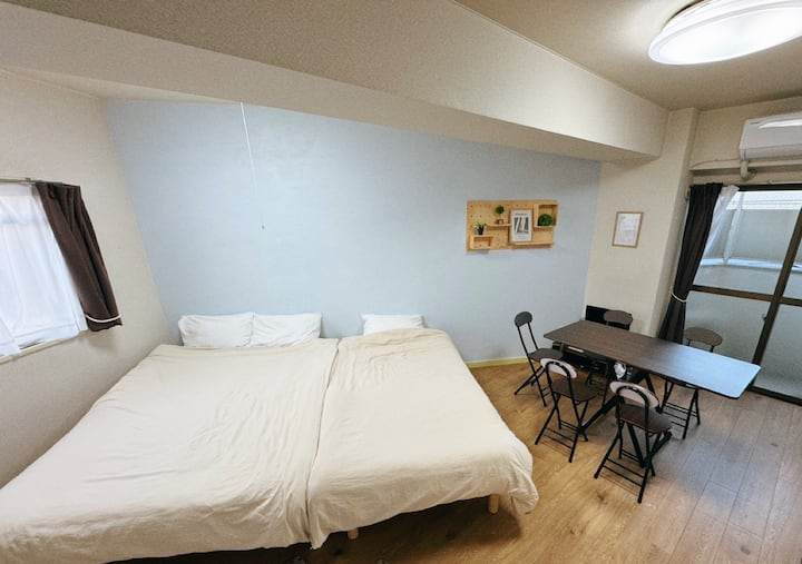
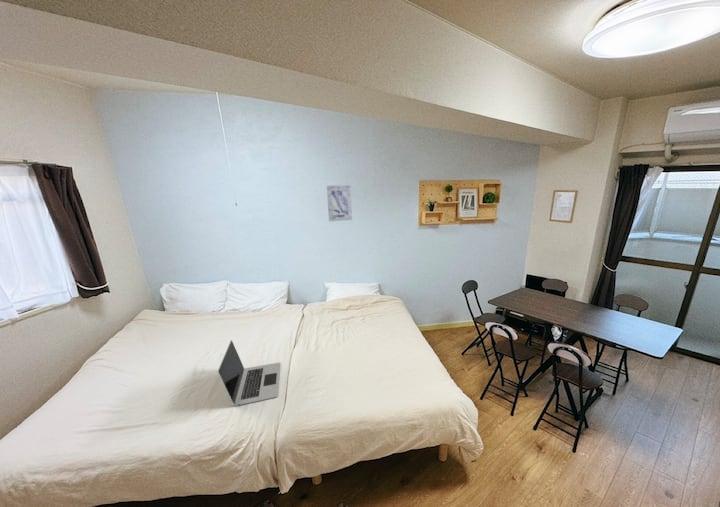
+ wall art [326,184,353,222]
+ laptop [216,339,281,407]
